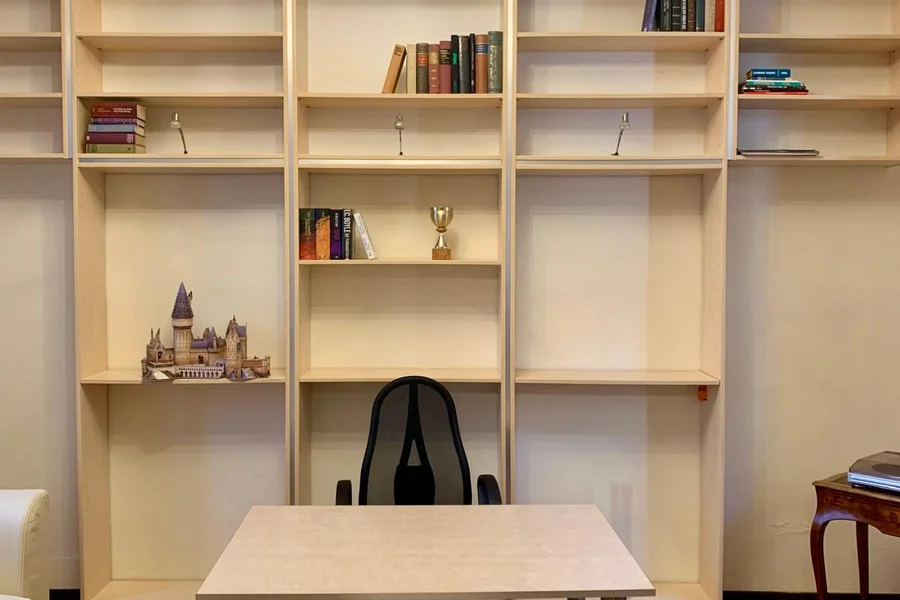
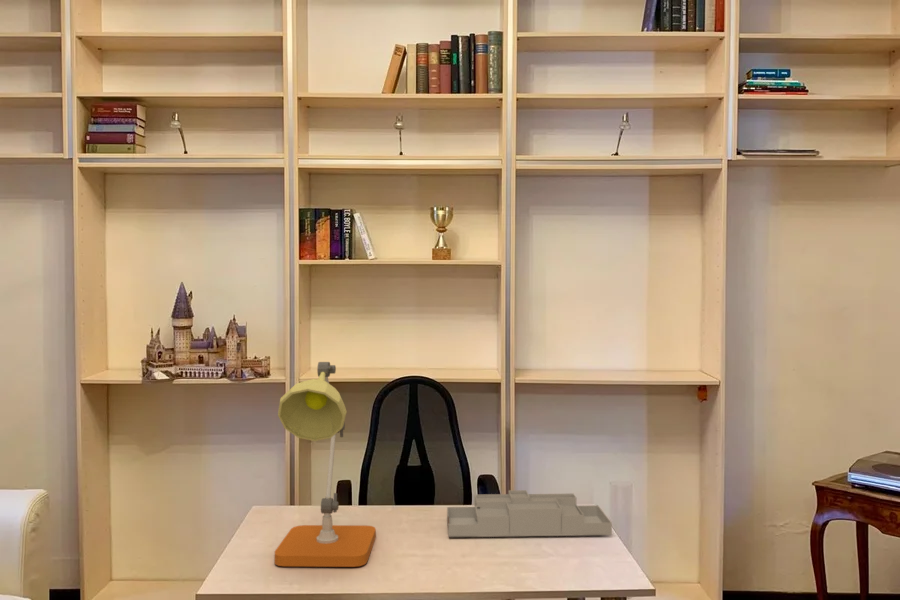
+ desk lamp [274,361,377,568]
+ desk organizer [446,489,613,538]
